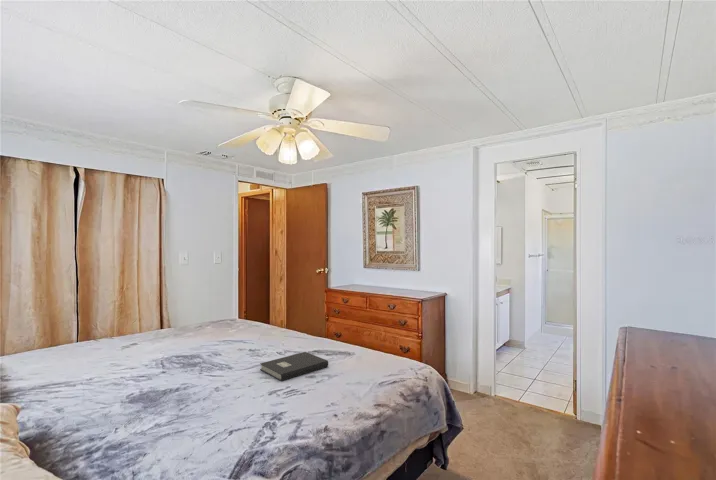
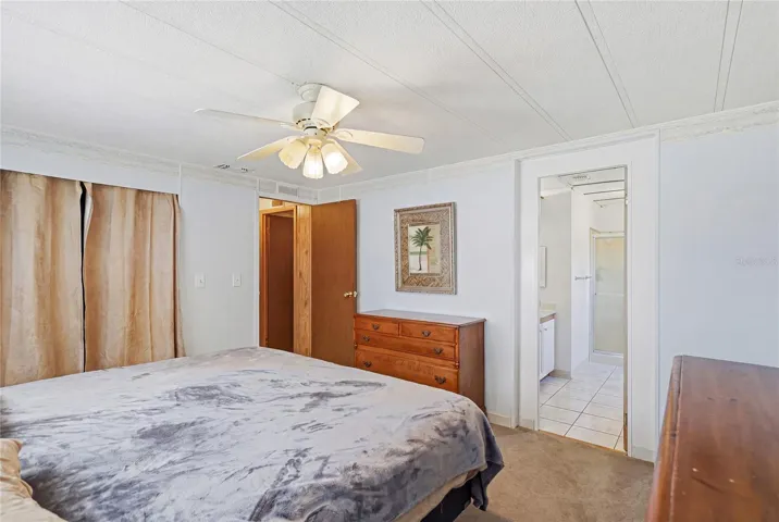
- book [259,351,329,382]
